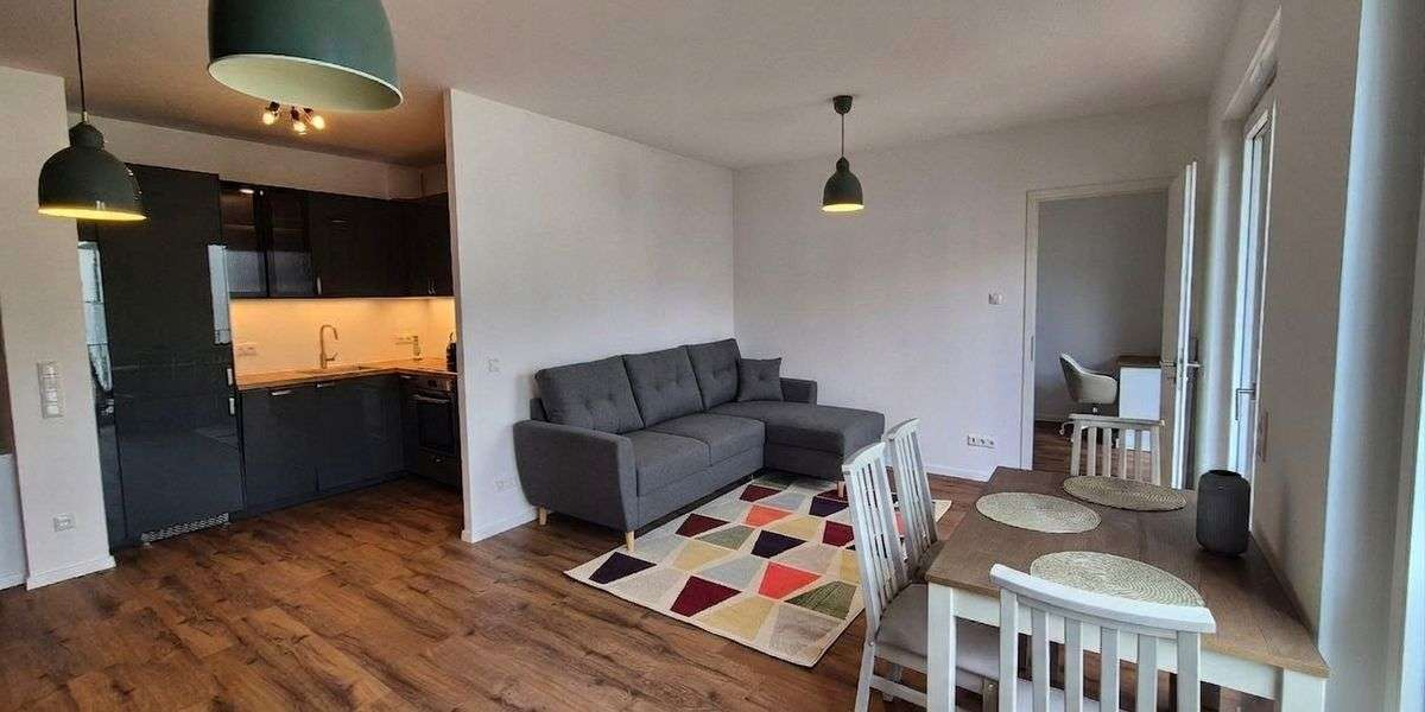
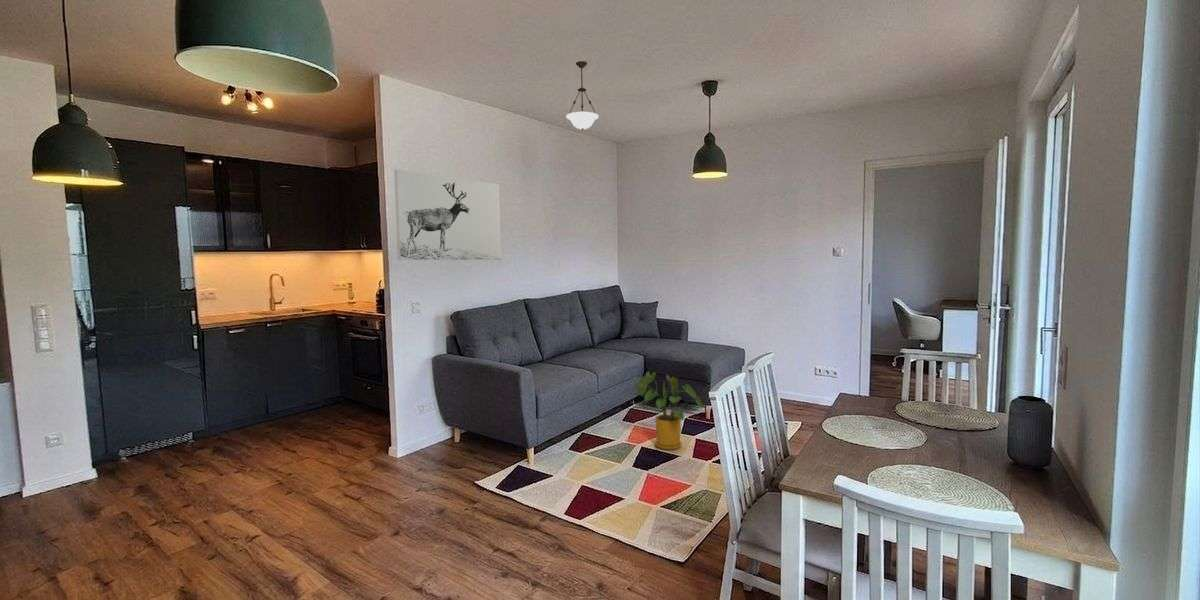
+ wall art [393,169,502,261]
+ house plant [632,371,703,451]
+ pendant light [565,60,600,131]
